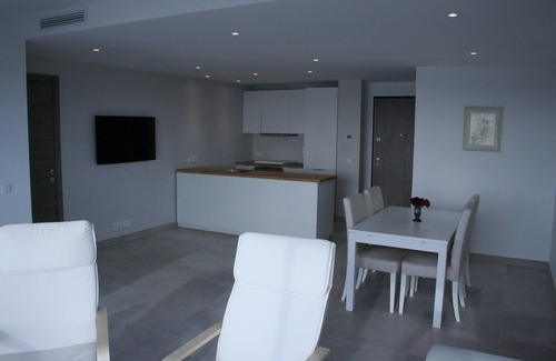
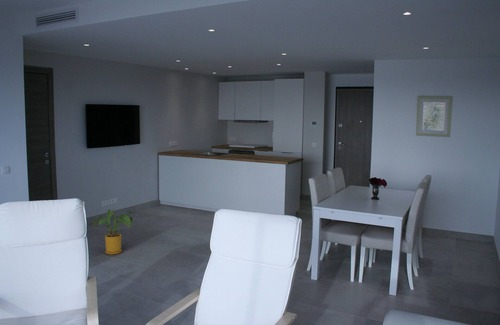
+ house plant [92,209,135,255]
